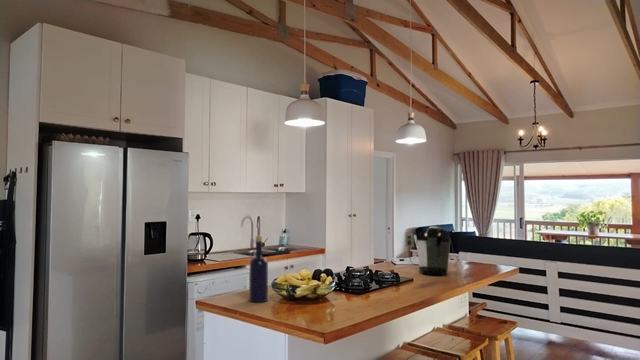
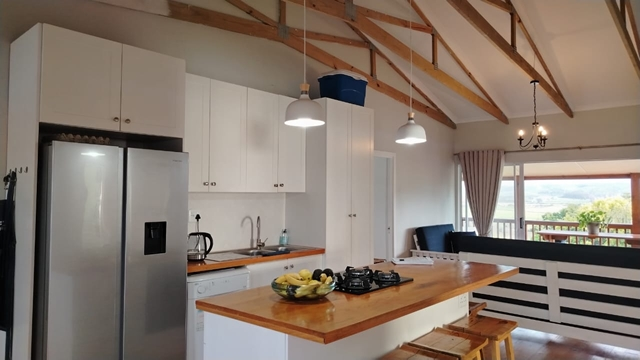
- bottle [248,235,269,304]
- coffee maker [404,225,451,276]
